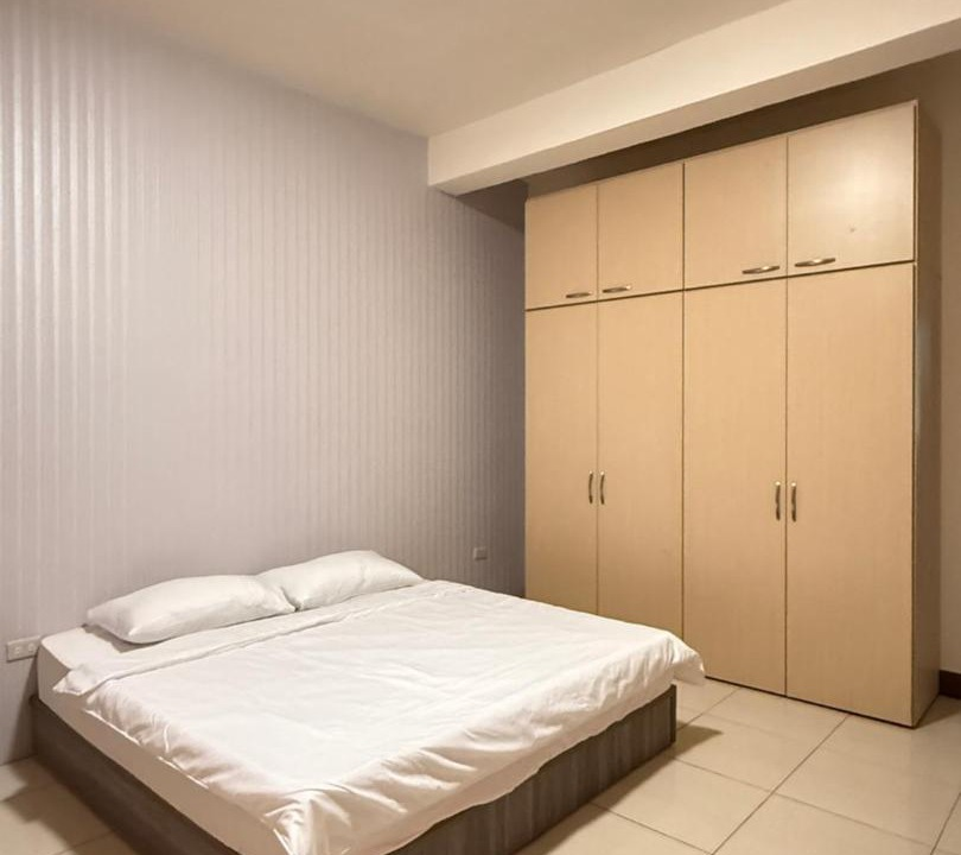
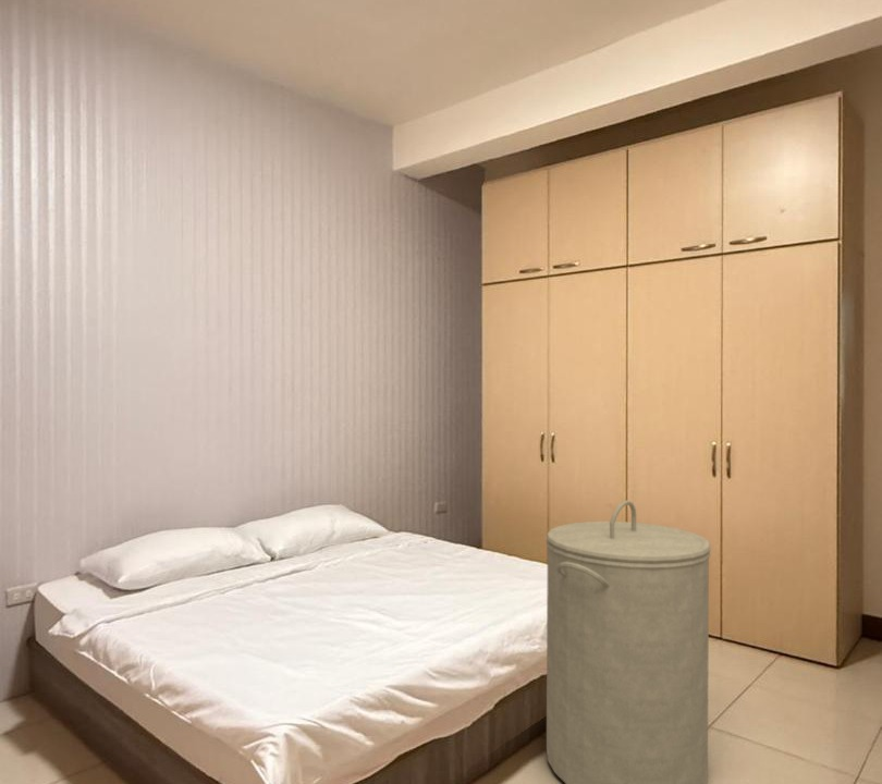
+ laundry hamper [546,500,712,784]
